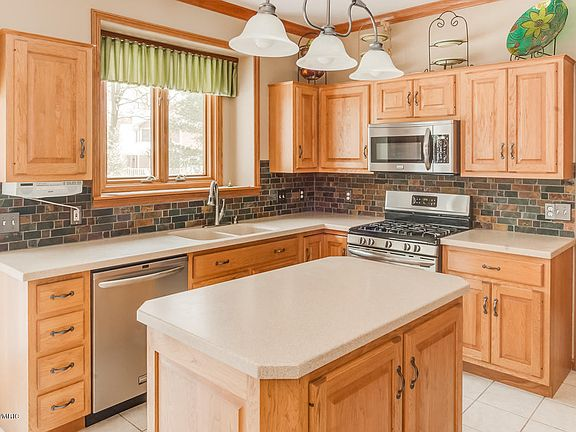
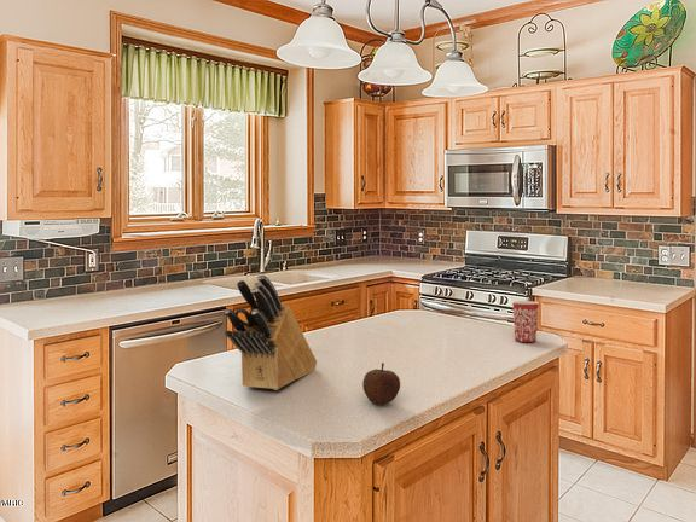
+ mug [511,300,540,343]
+ knife block [224,273,318,392]
+ fruit [361,361,401,406]
